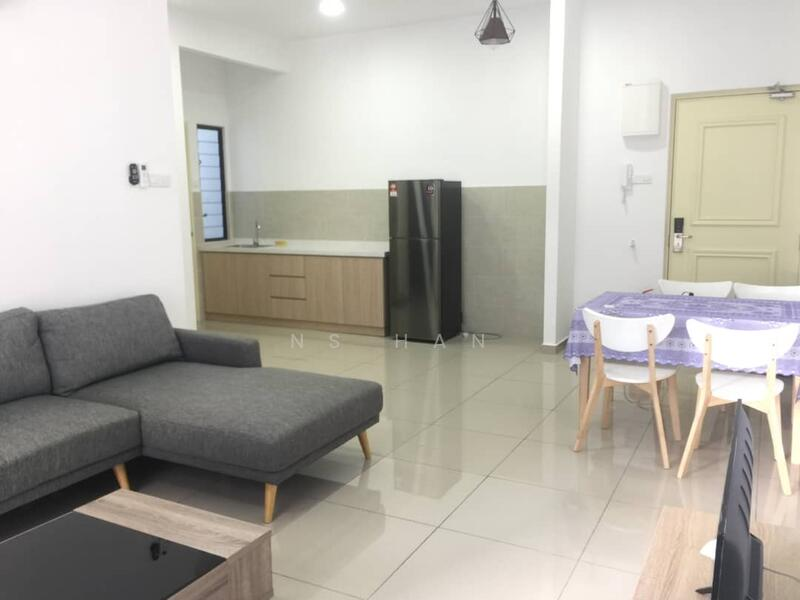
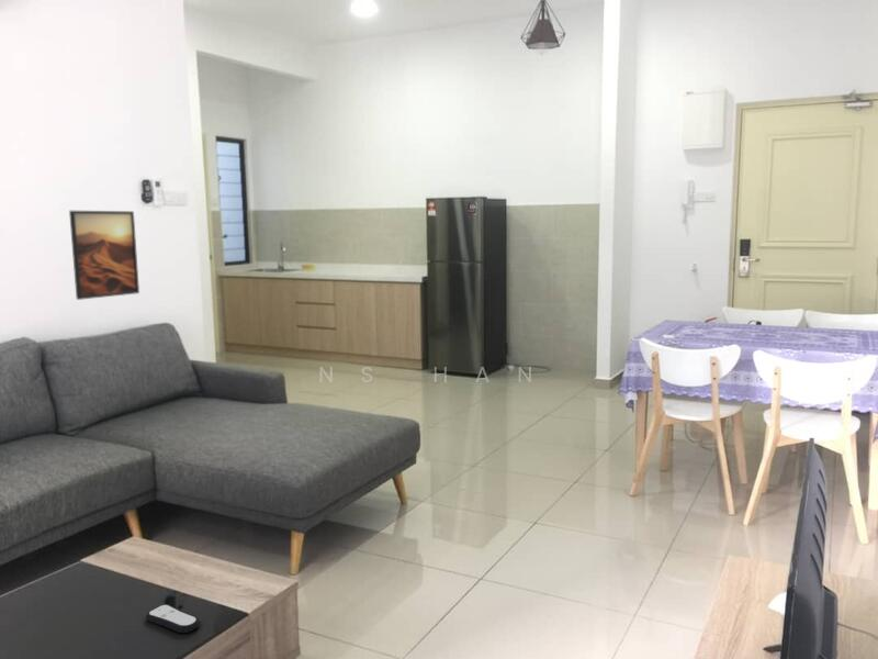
+ remote control [145,603,201,634]
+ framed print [68,210,140,301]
